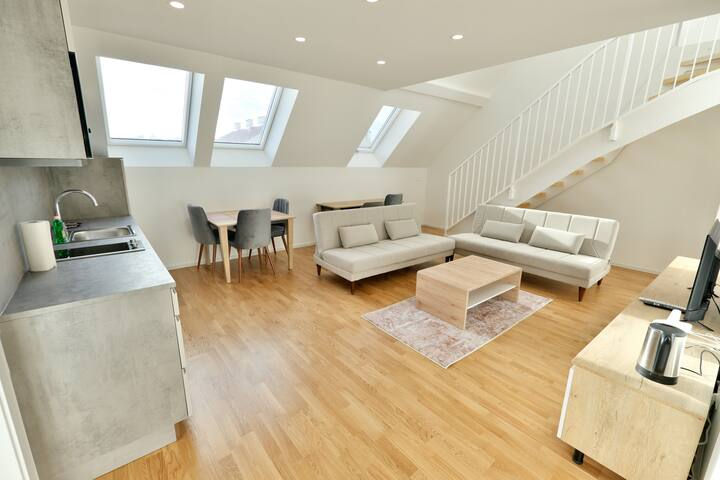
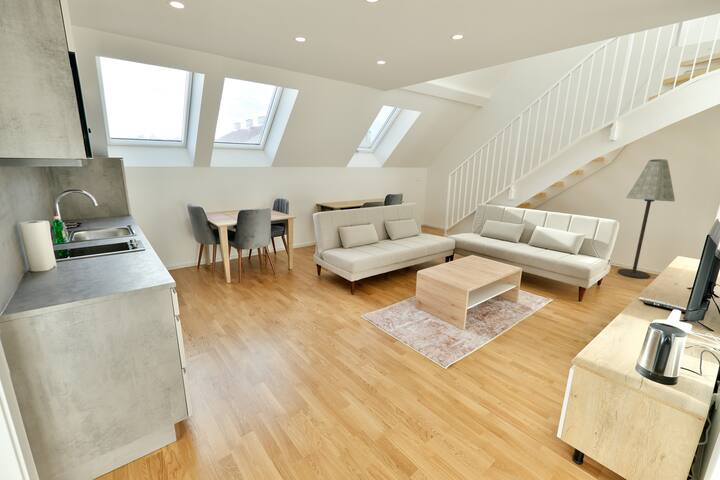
+ floor lamp [617,158,676,280]
